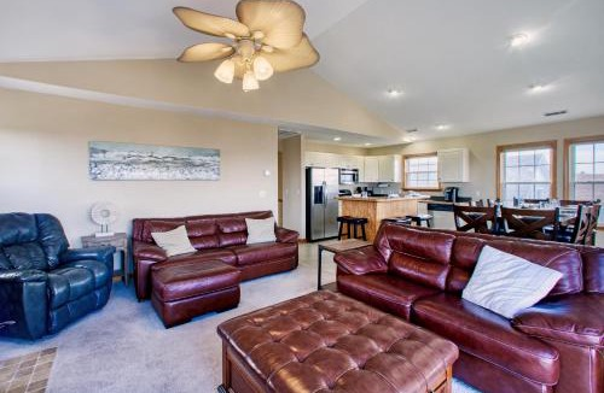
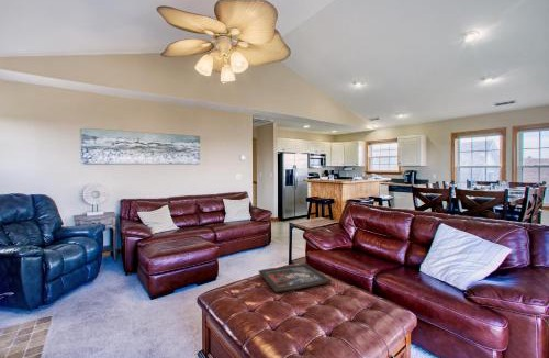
+ religious icon [258,262,333,294]
